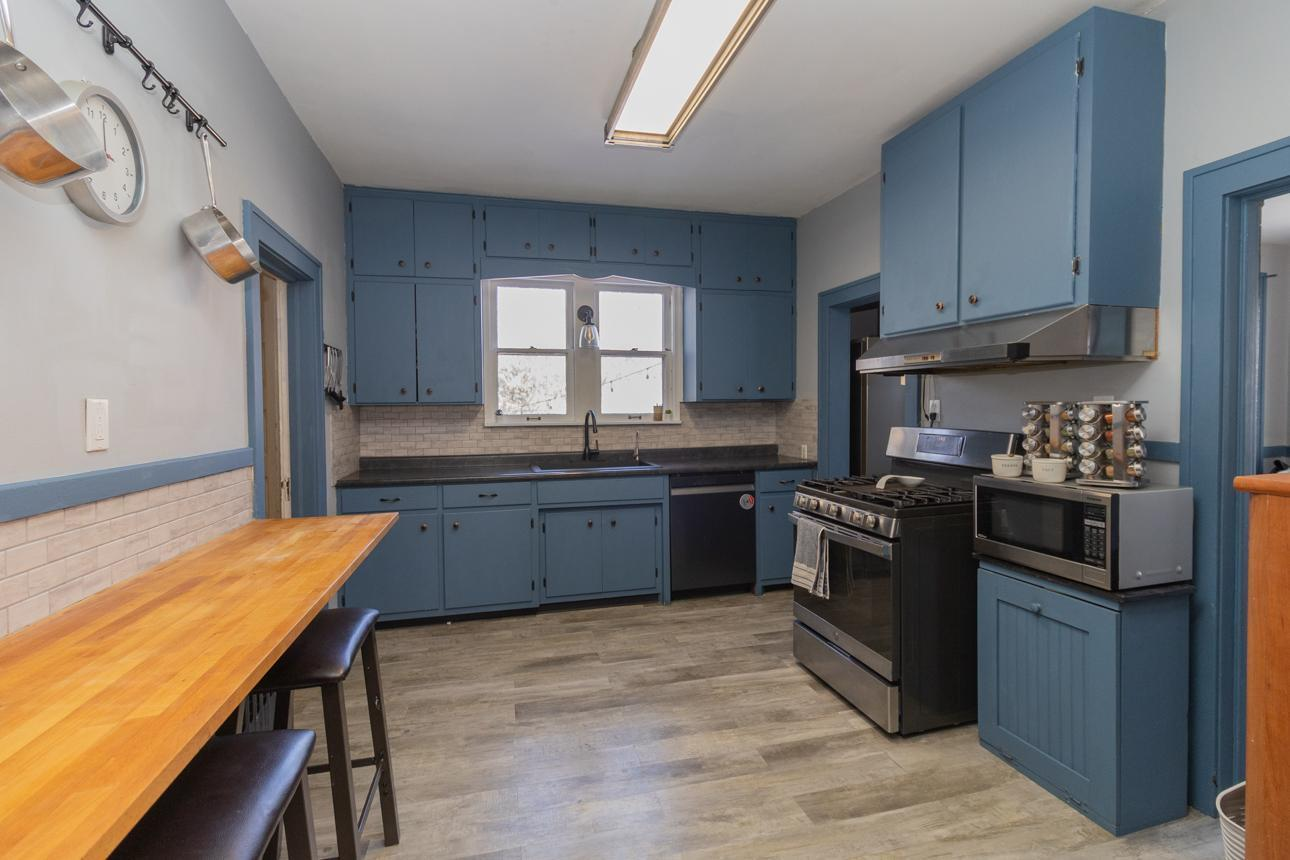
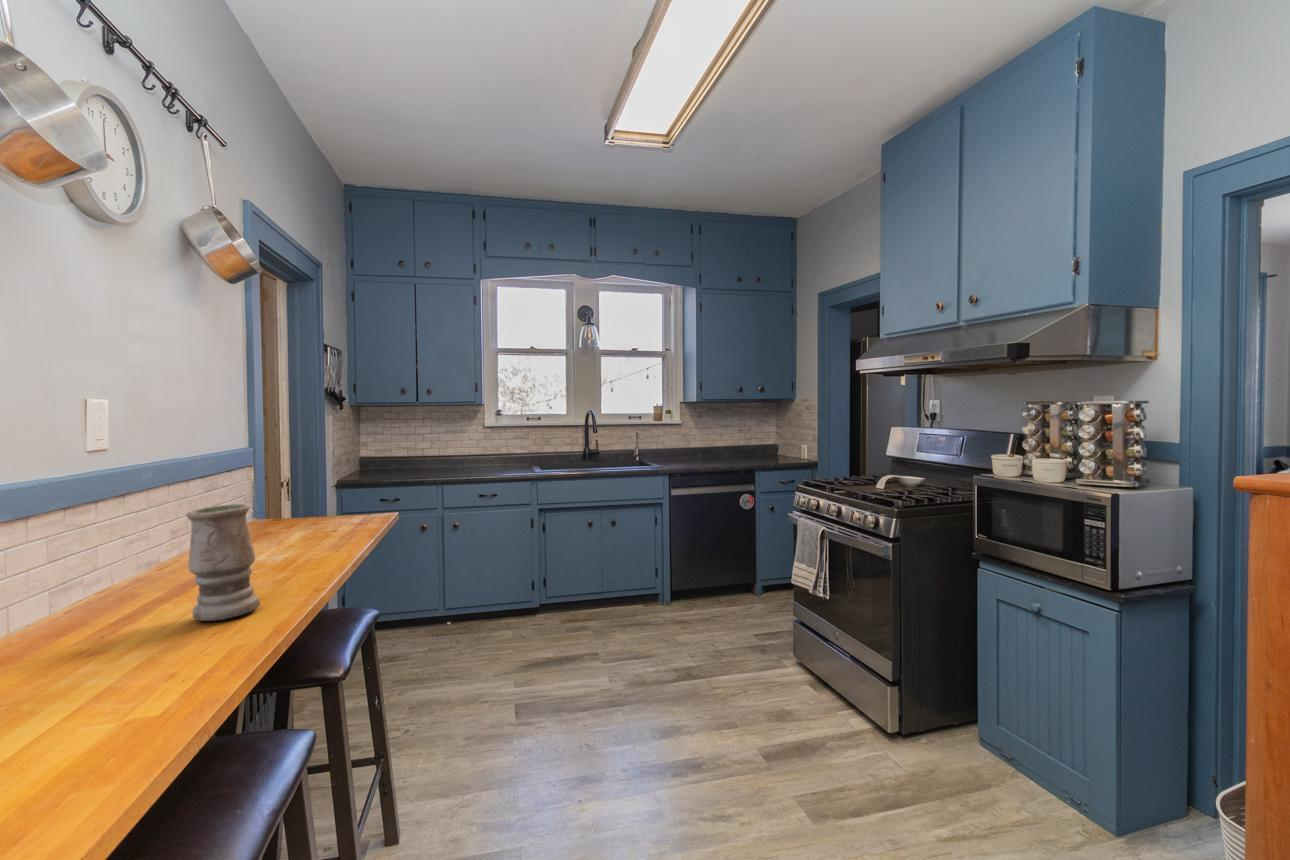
+ vase [185,503,261,622]
